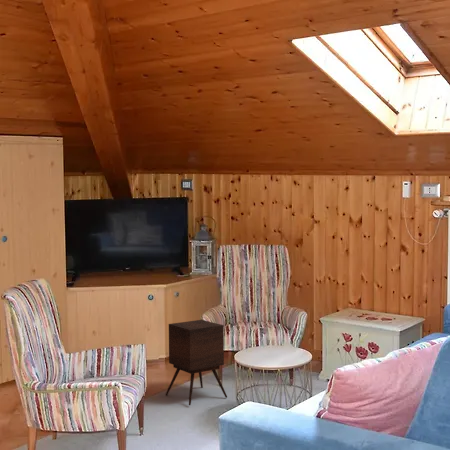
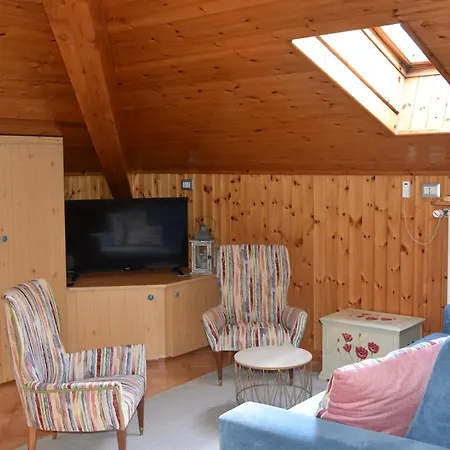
- side table [165,319,228,406]
